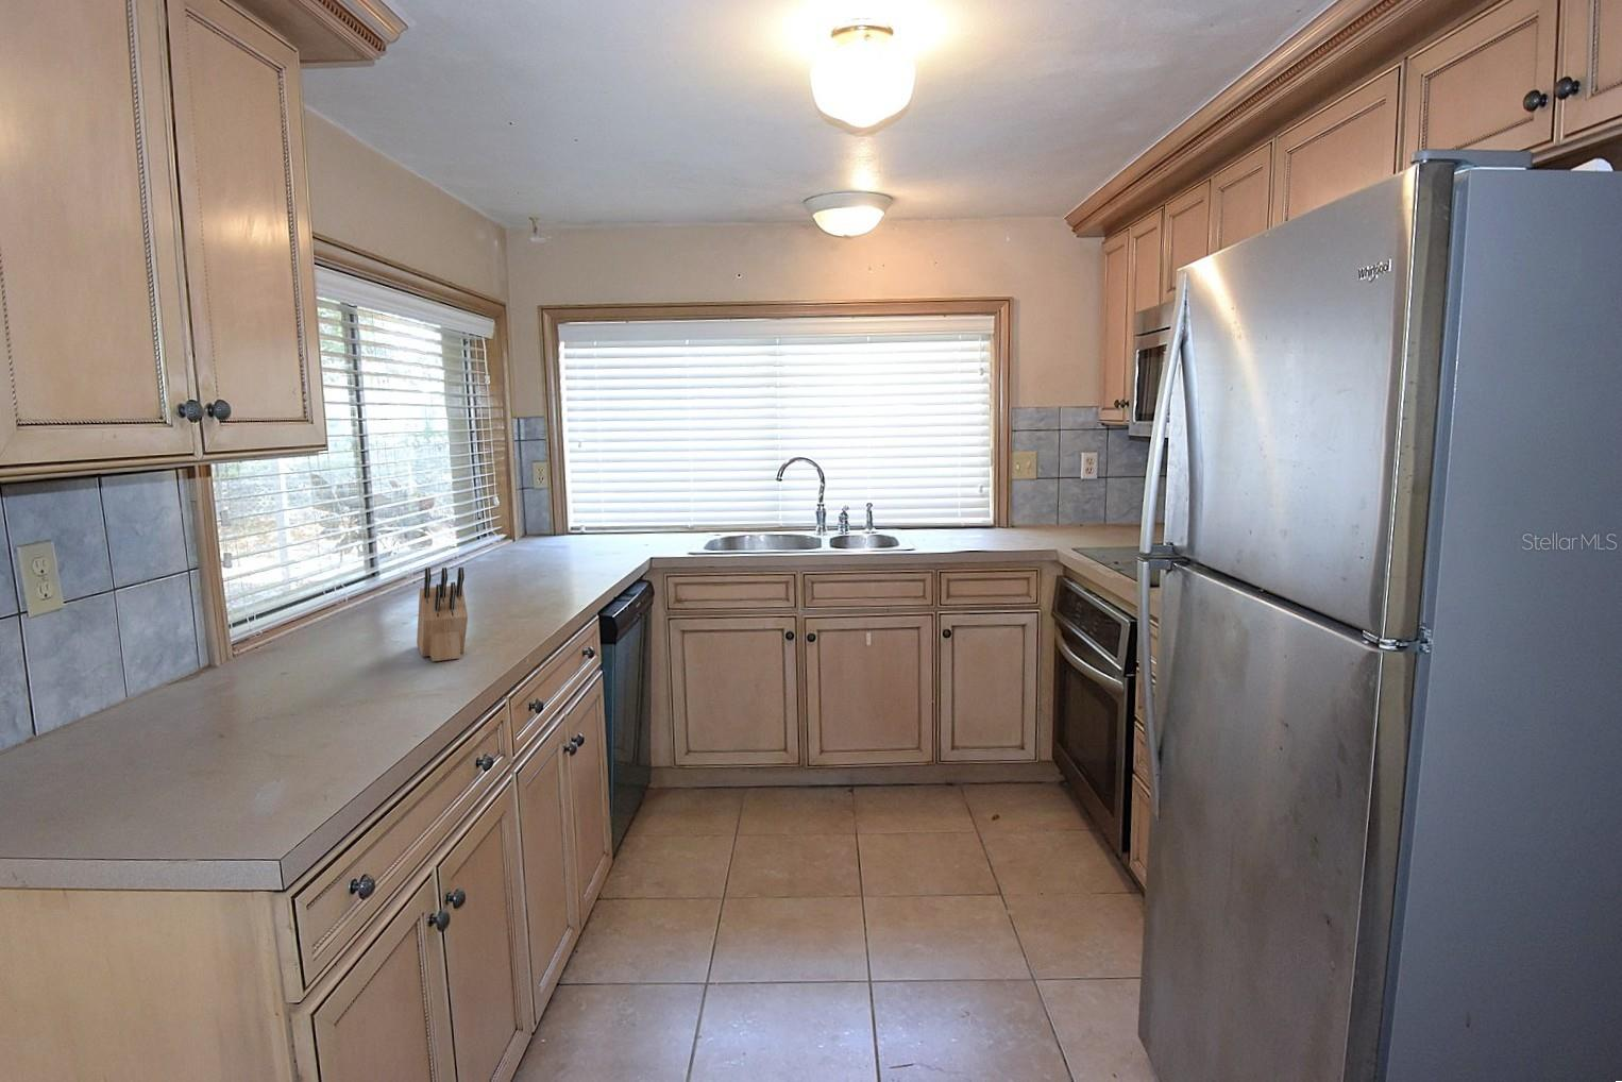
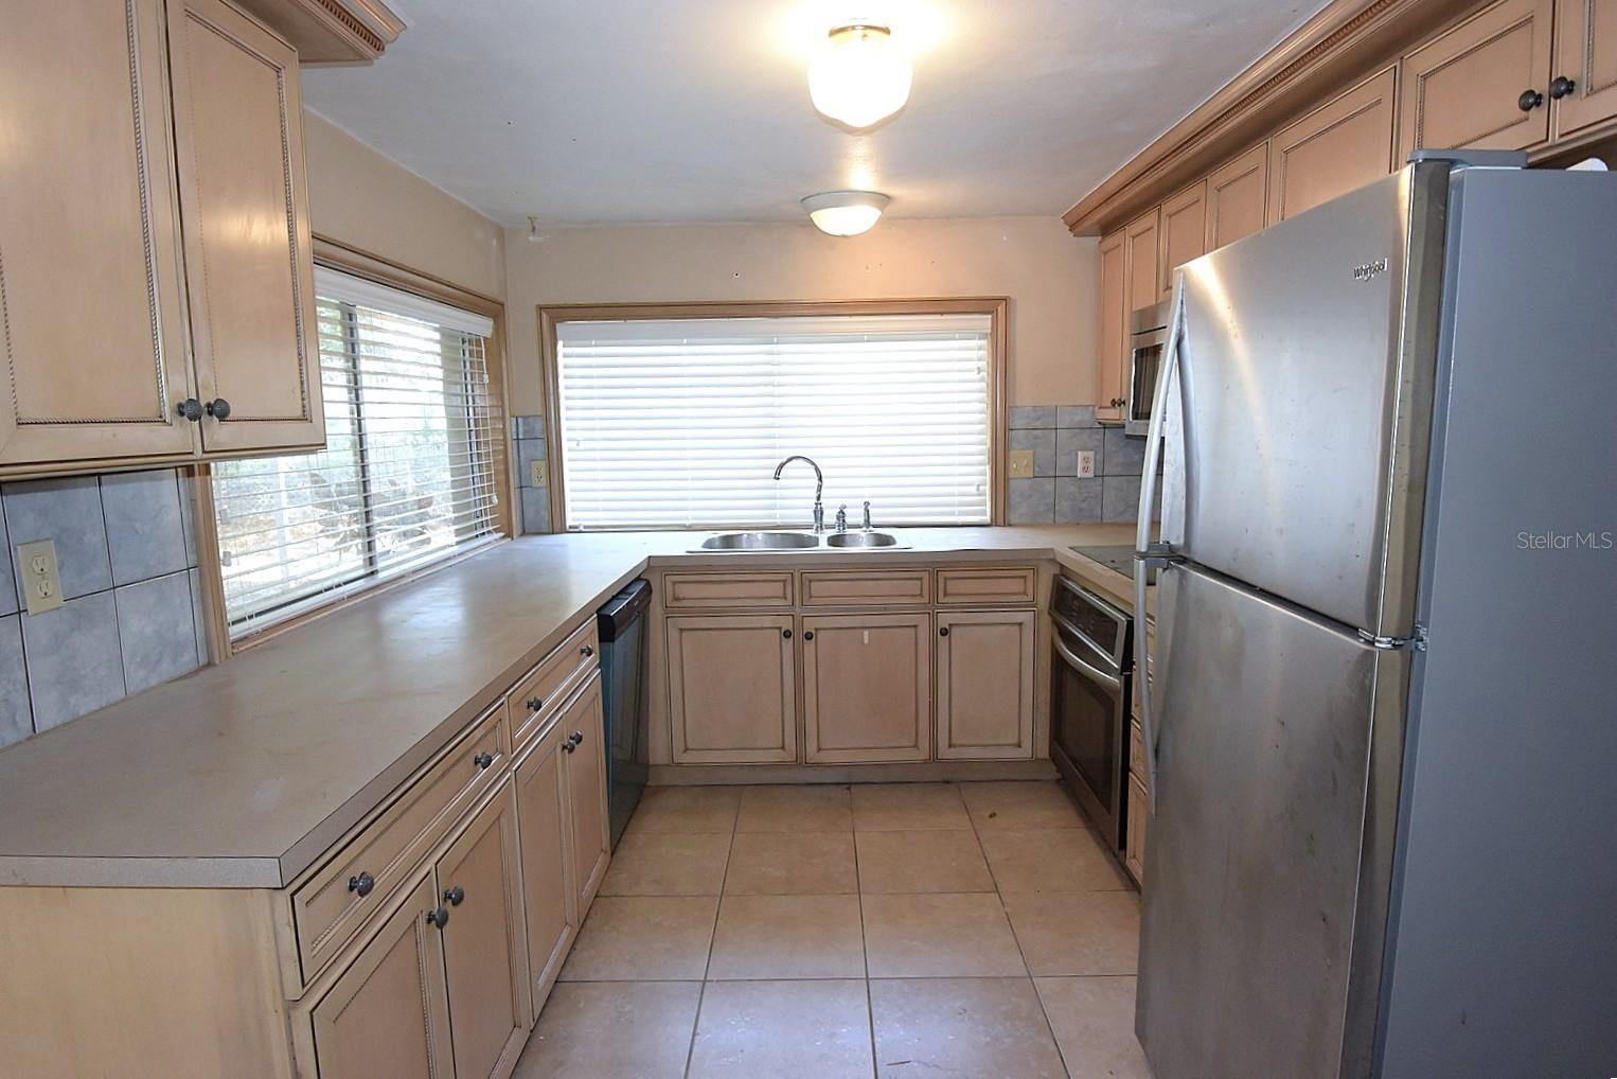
- knife block [415,566,469,662]
